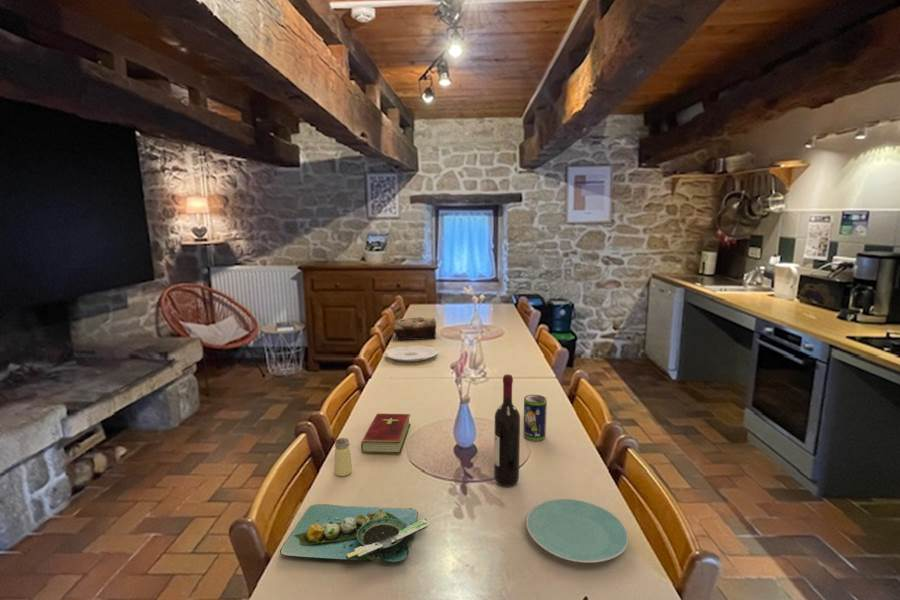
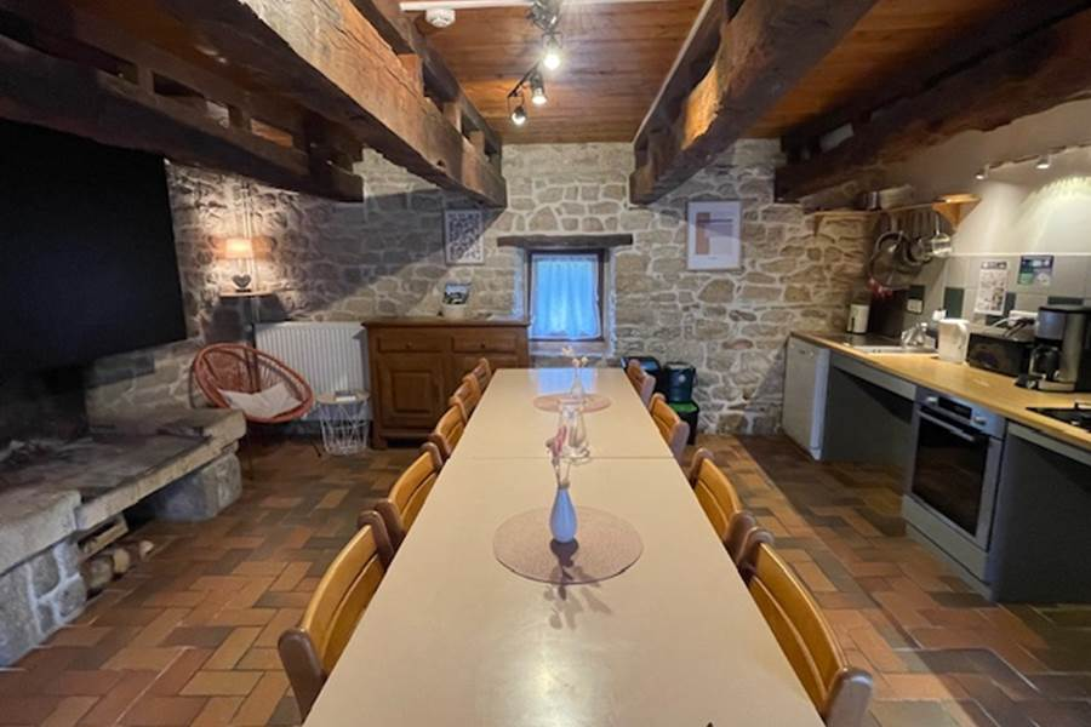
- bread loaf [392,316,437,341]
- plate [525,498,630,564]
- plate [384,345,439,363]
- saltshaker [333,437,353,477]
- wine bottle [493,373,521,488]
- hardcover book [360,412,411,455]
- beverage can [523,394,548,442]
- platter [279,503,430,564]
